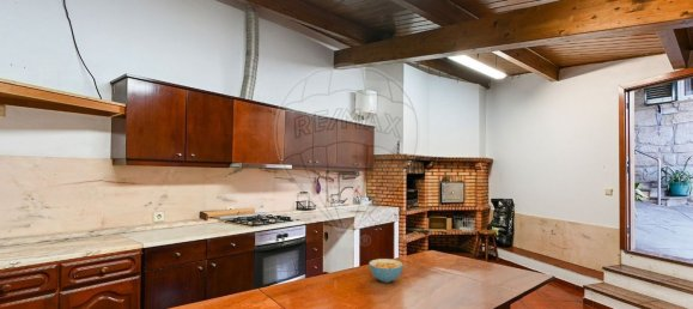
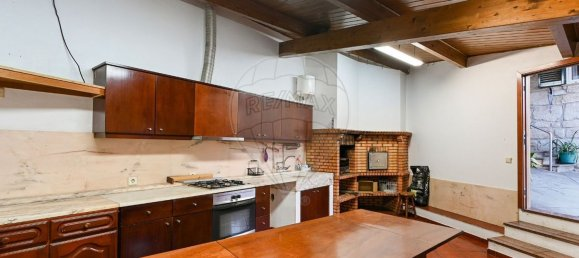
- cereal bowl [367,258,405,284]
